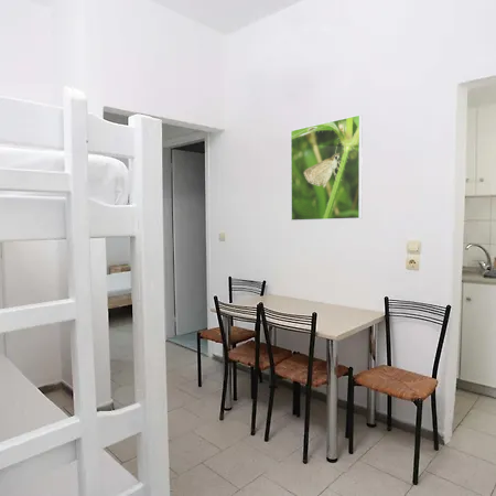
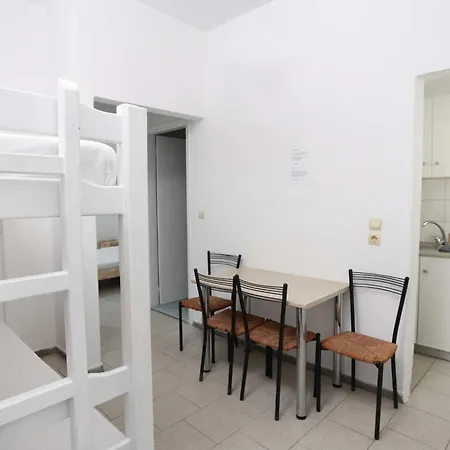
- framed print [290,114,364,222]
